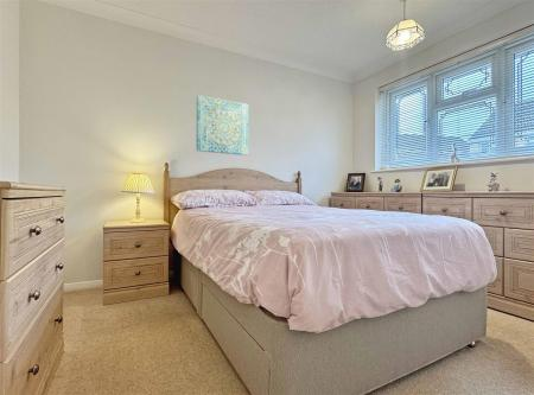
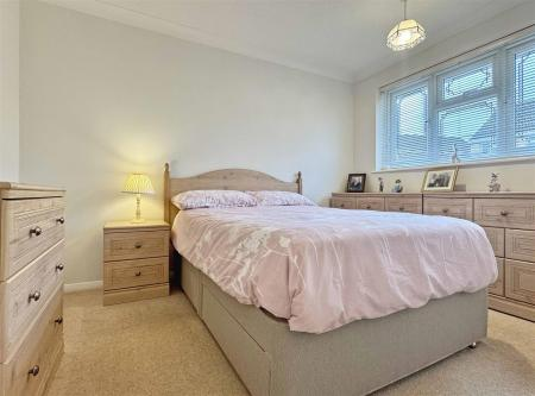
- wall art [196,94,249,157]
